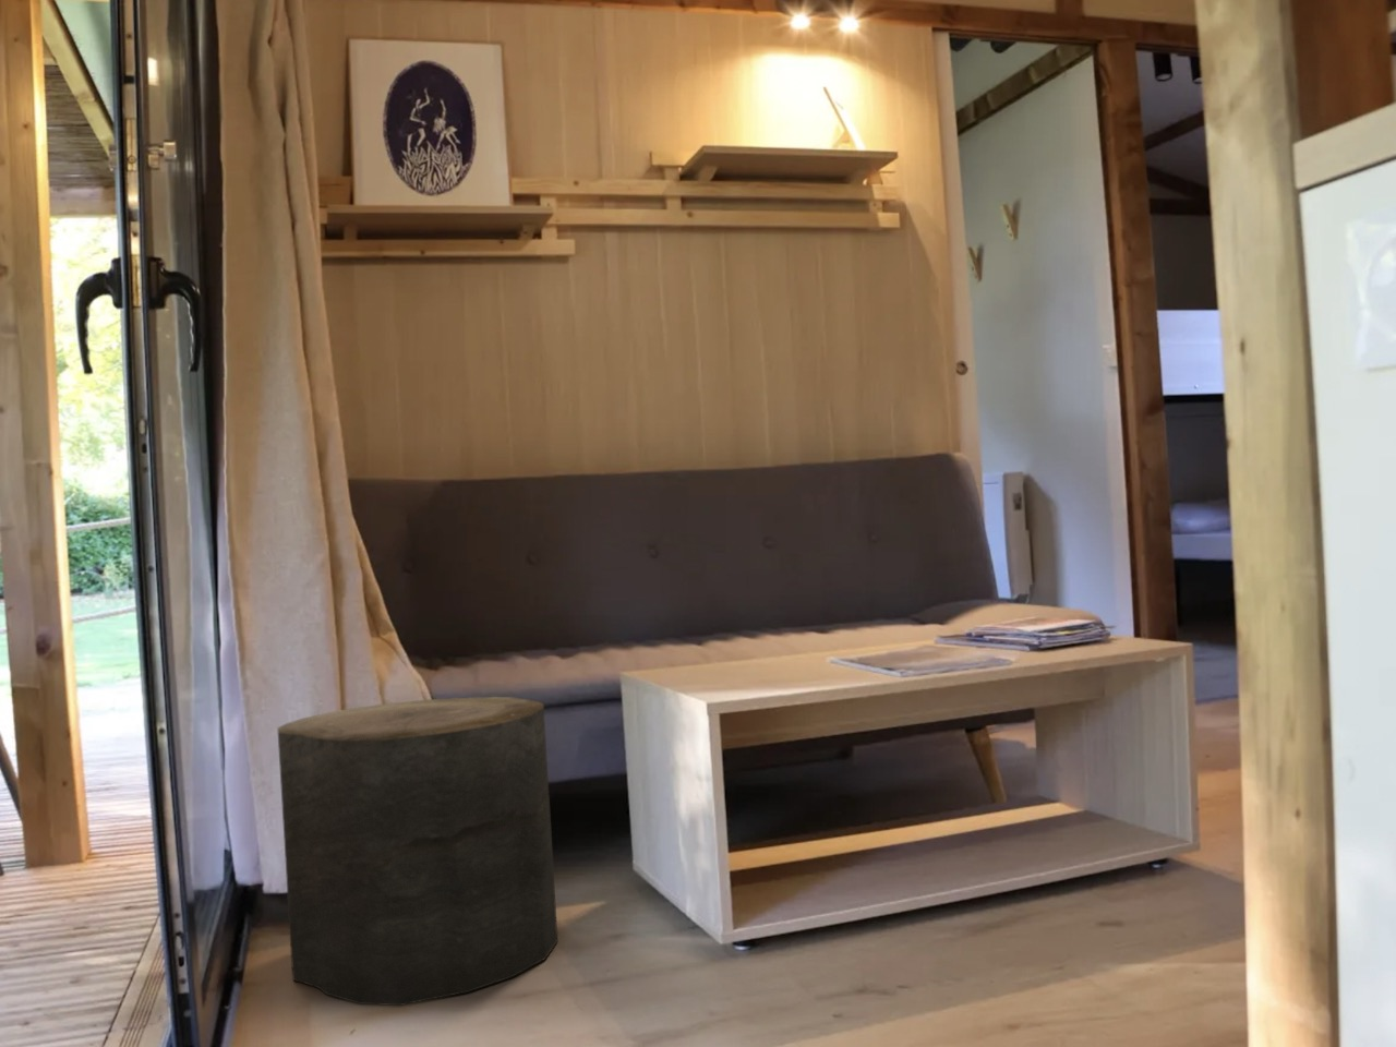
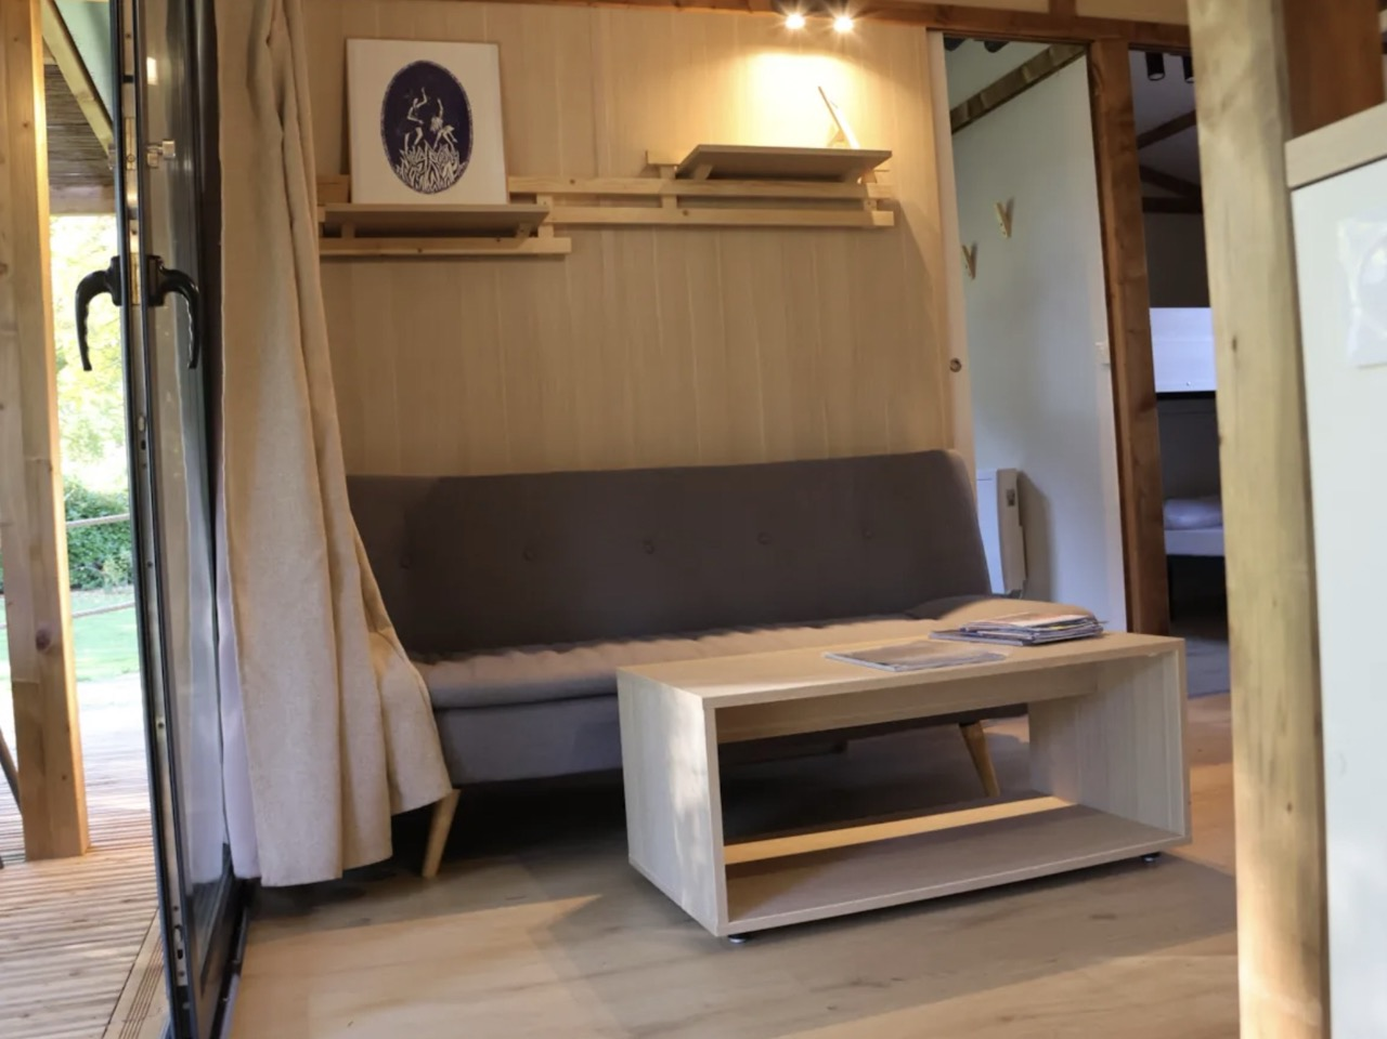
- stool [276,696,558,1006]
